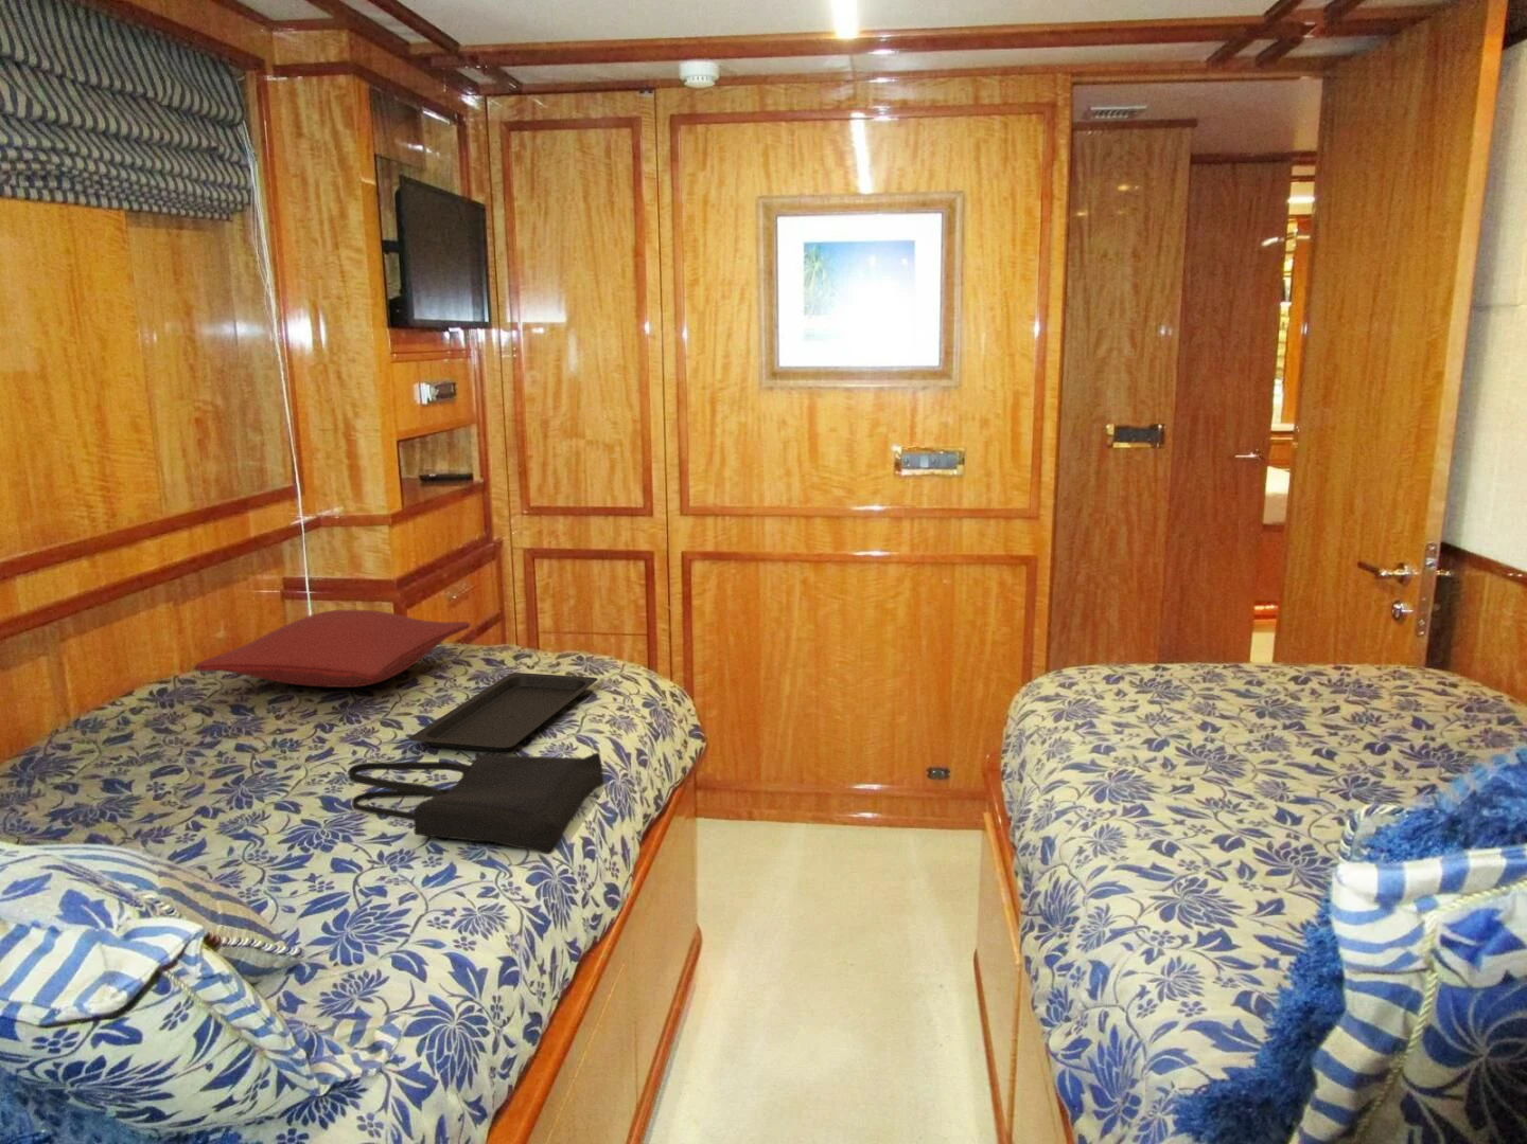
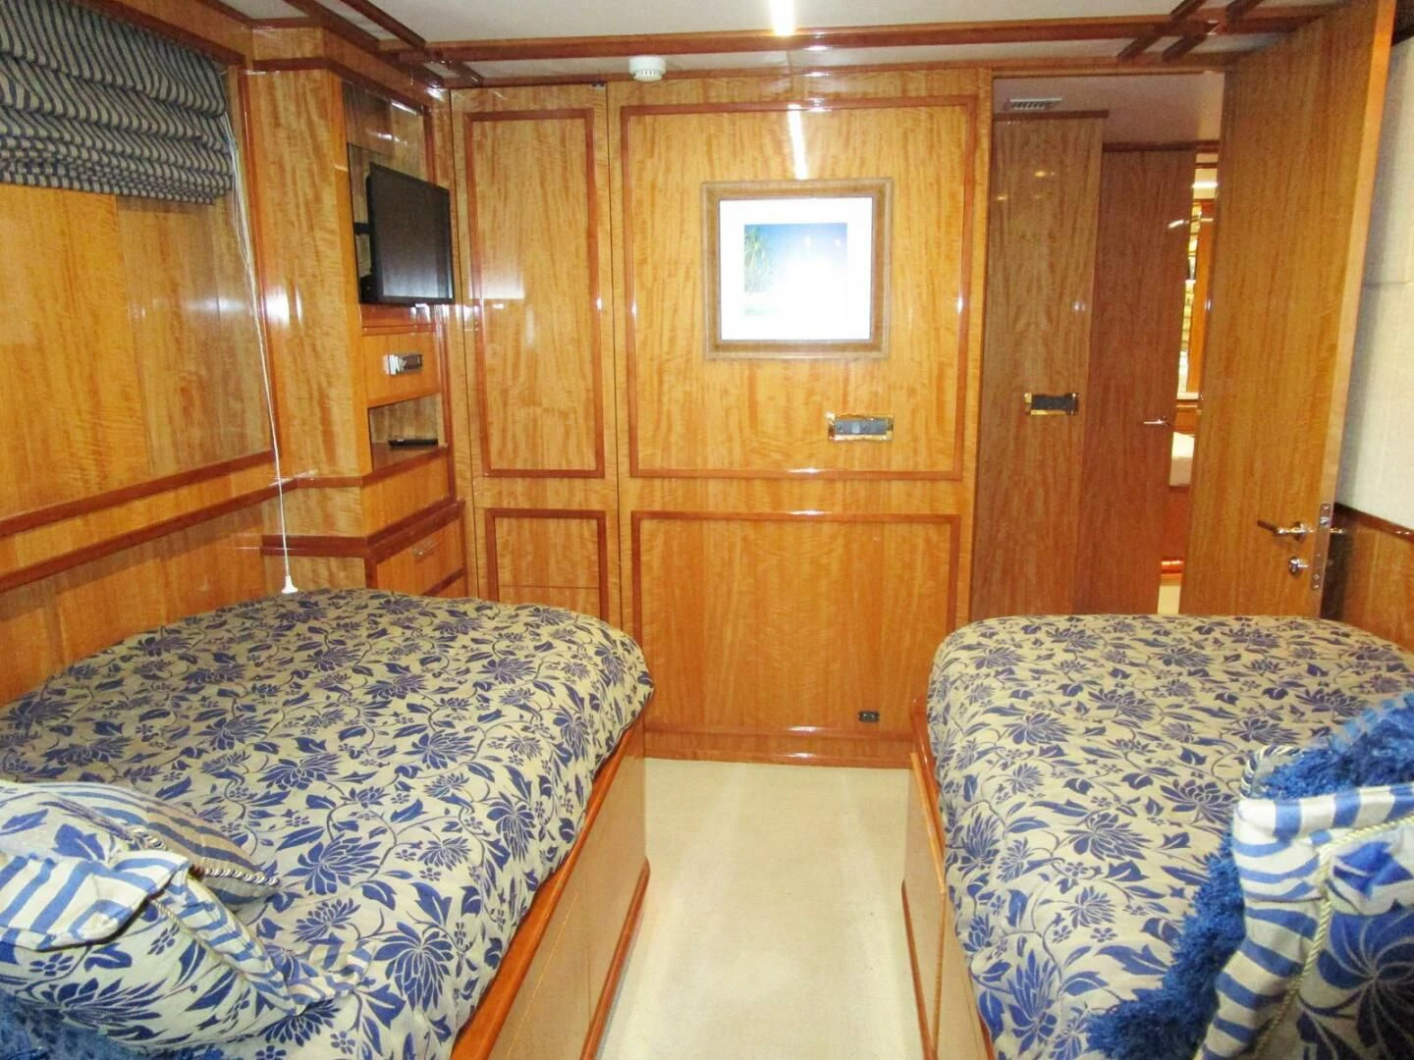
- tote bag [347,751,605,854]
- serving tray [409,672,599,753]
- pillow [194,608,471,689]
